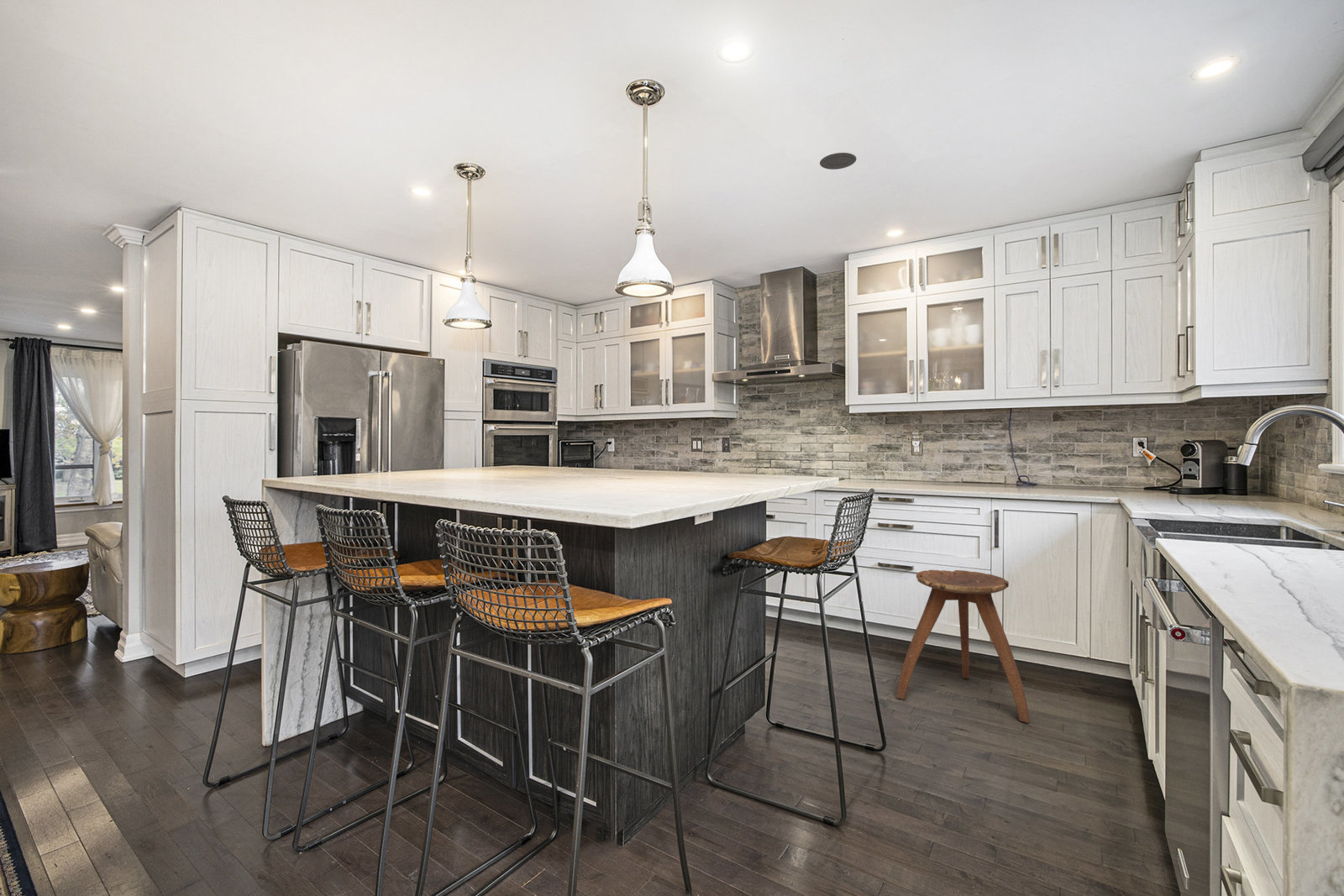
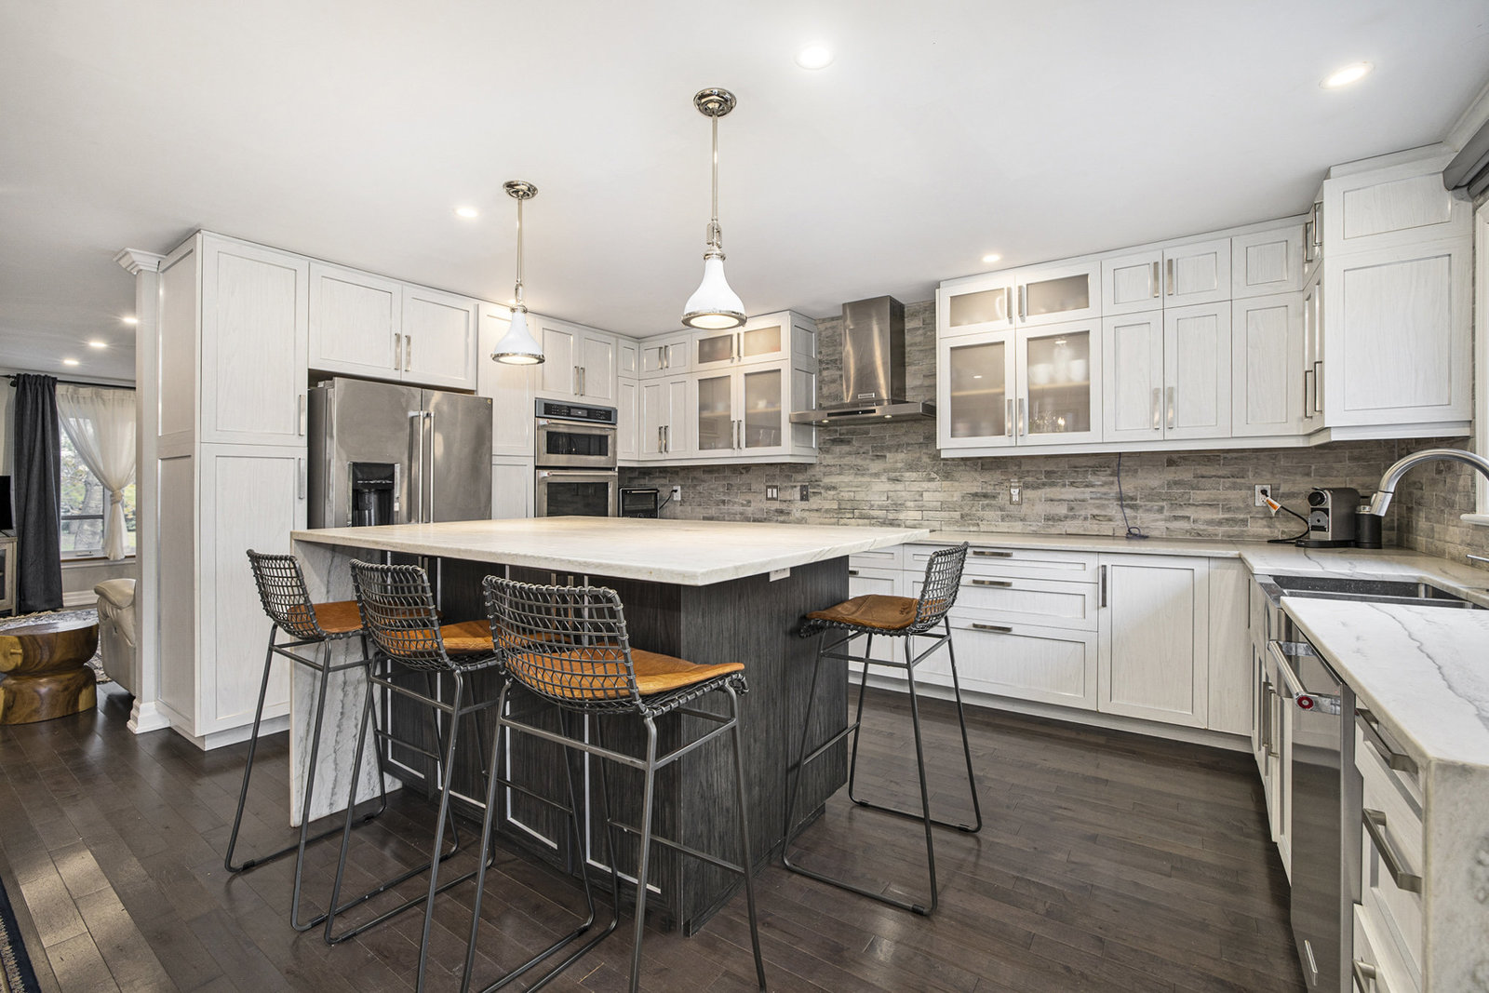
- recessed light [819,152,858,170]
- stool [895,569,1031,724]
